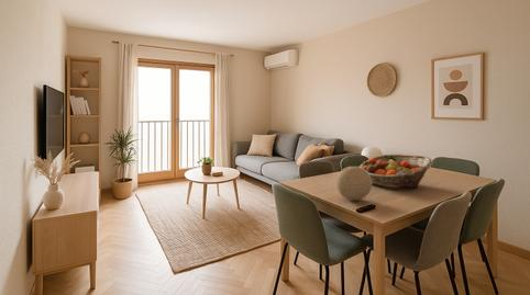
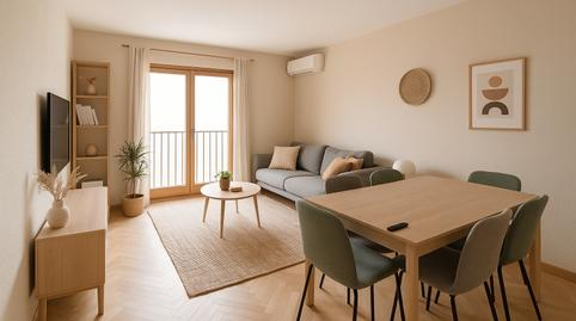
- decorative orb [335,166,373,202]
- fruit basket [358,154,433,189]
